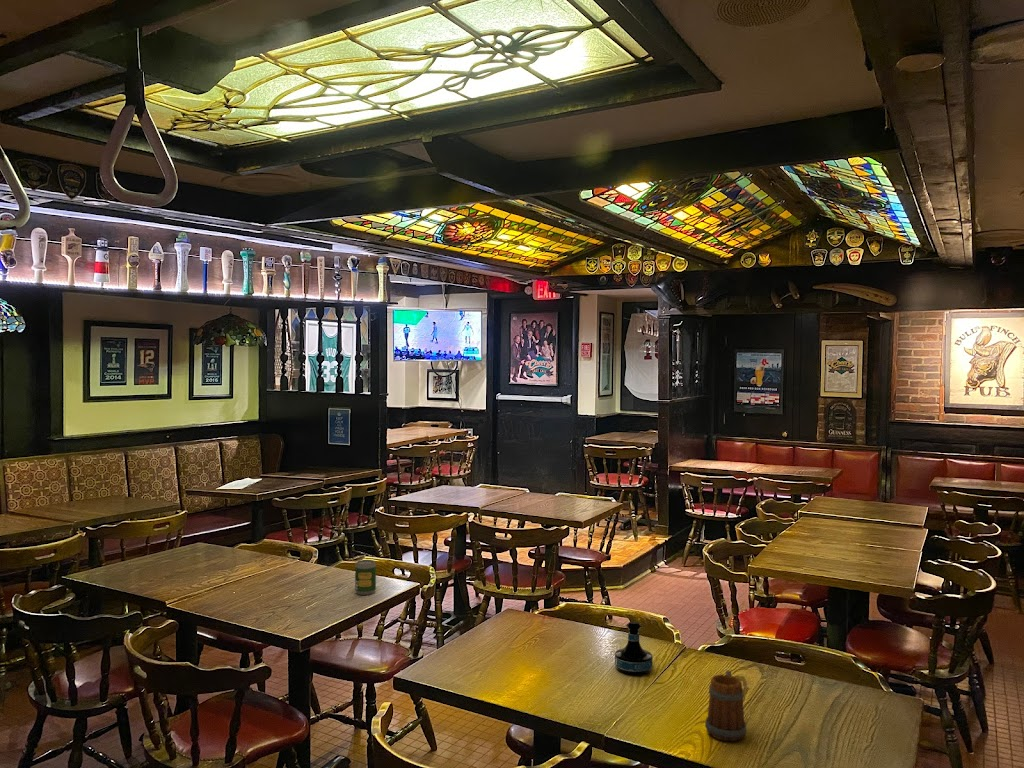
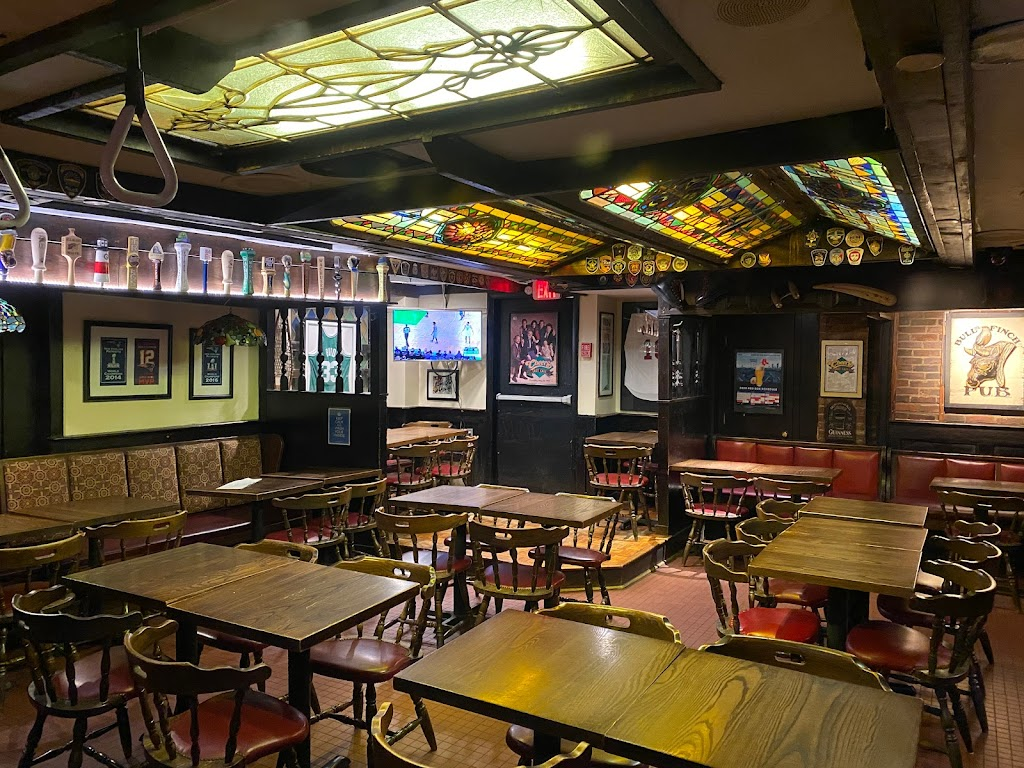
- tequila bottle [614,620,654,676]
- beer mug [705,670,747,742]
- soda can [354,559,377,596]
